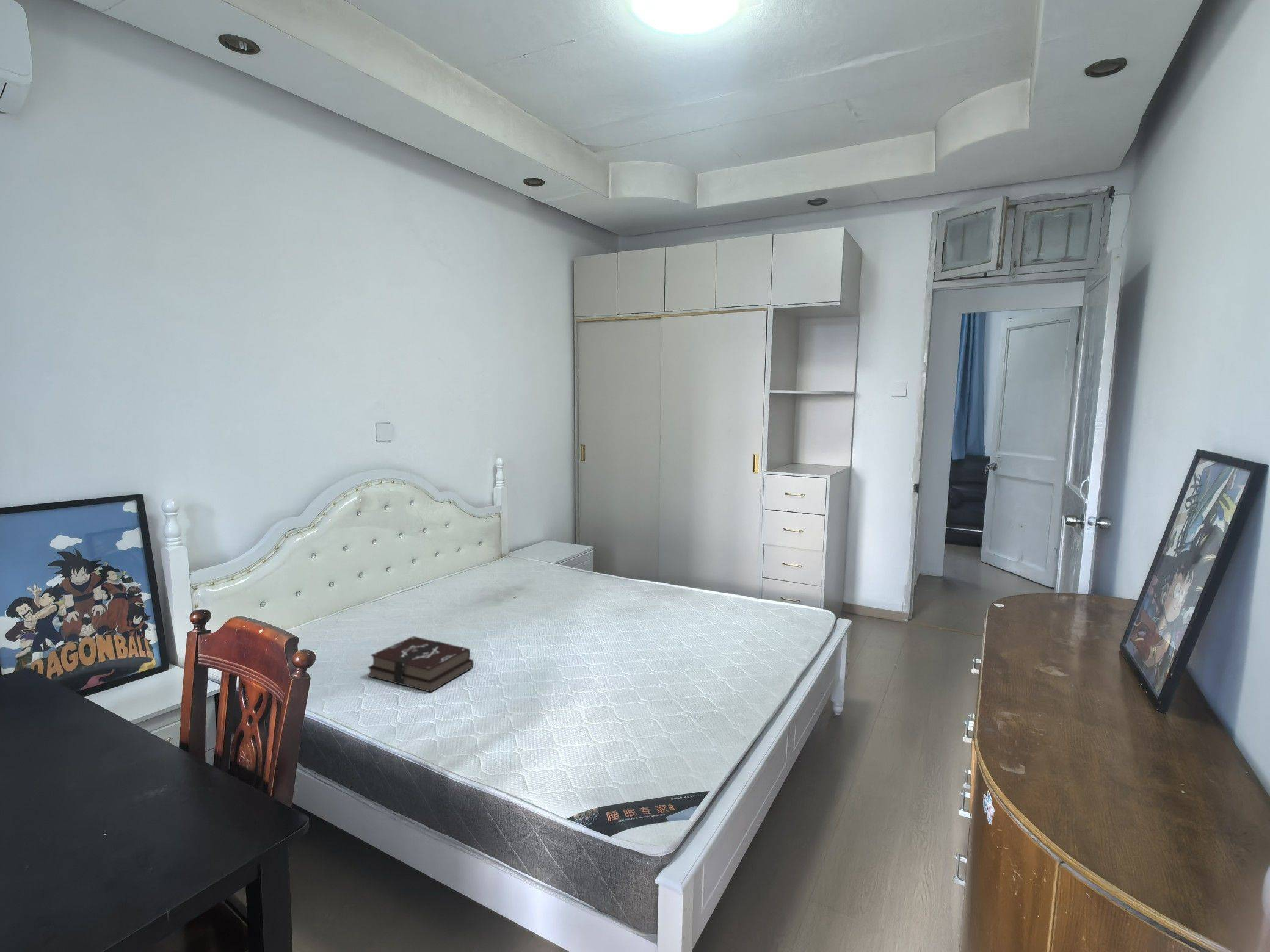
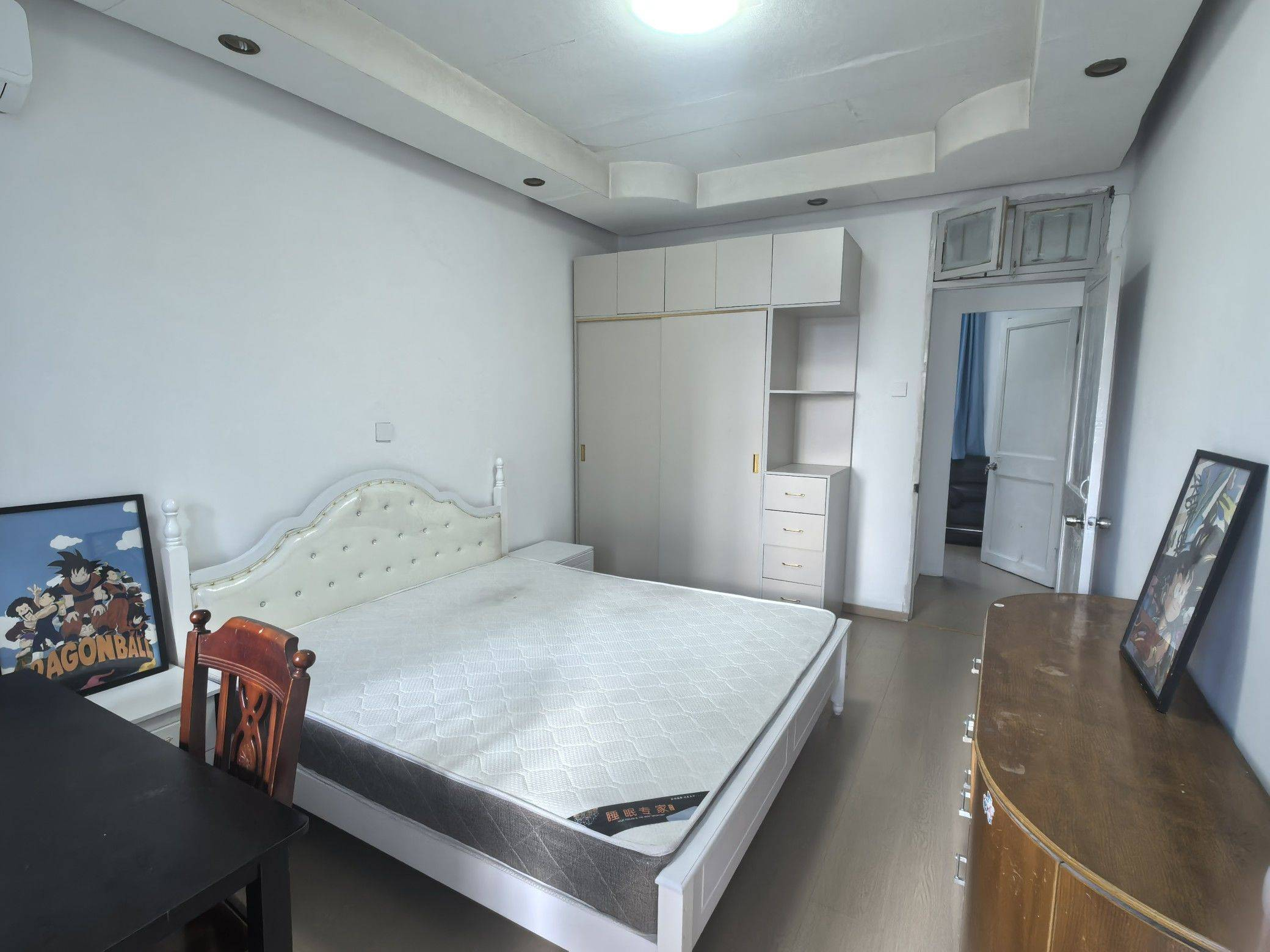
- hardback book [367,636,474,693]
